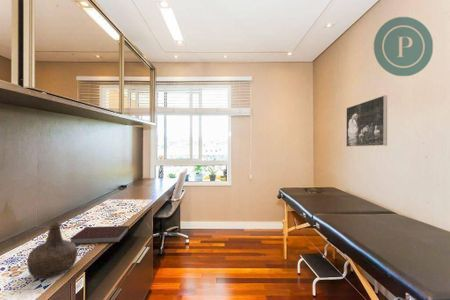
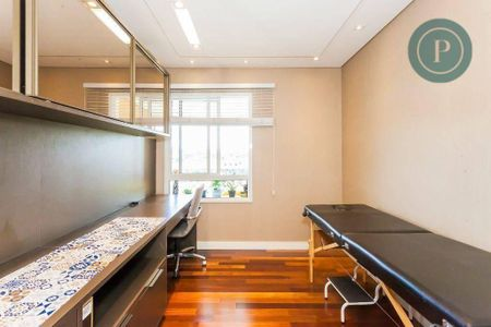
- bottle [26,222,78,279]
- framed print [345,94,388,147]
- notebook [69,225,130,245]
